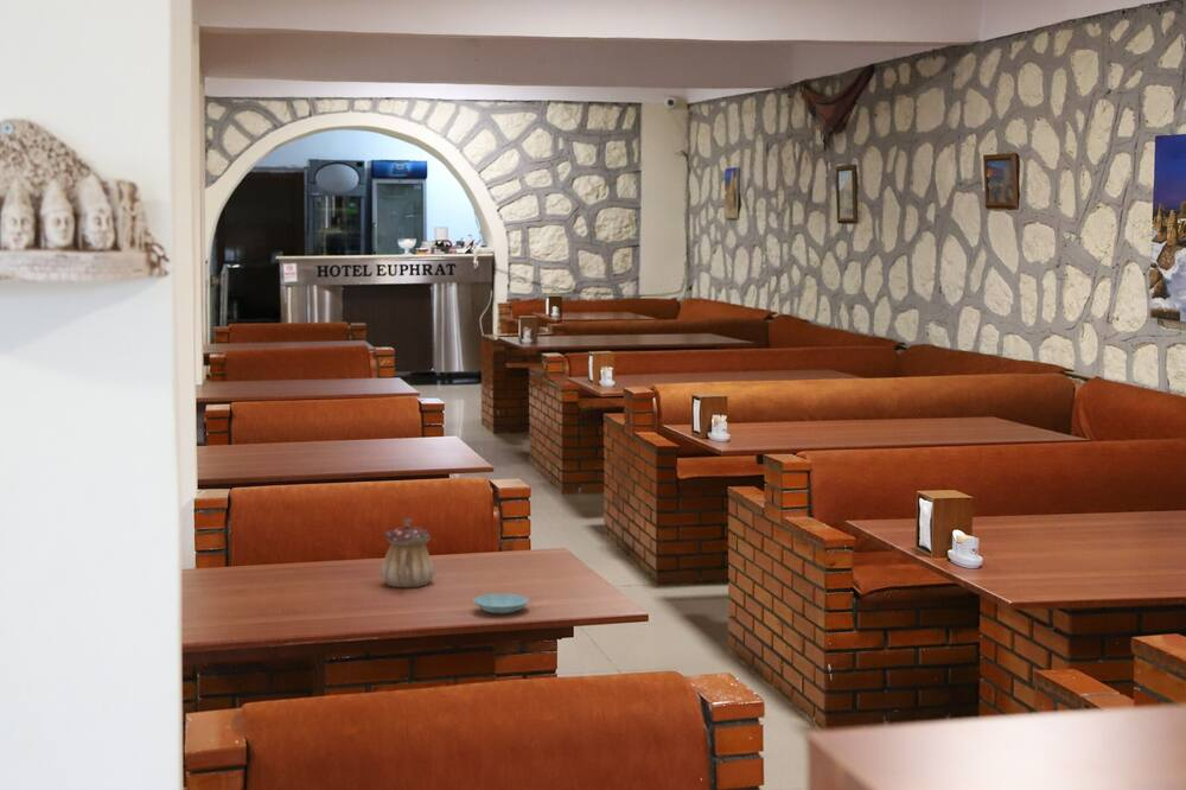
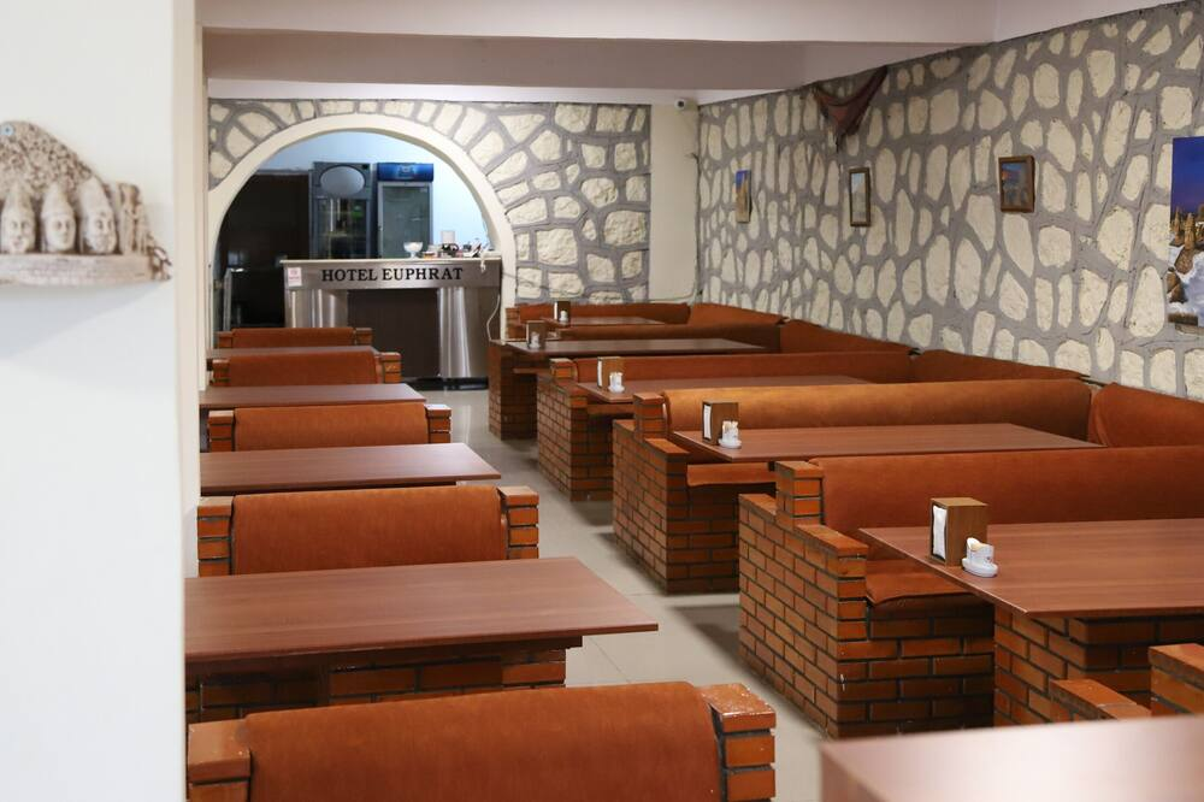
- teapot [380,517,435,588]
- saucer [472,593,530,614]
